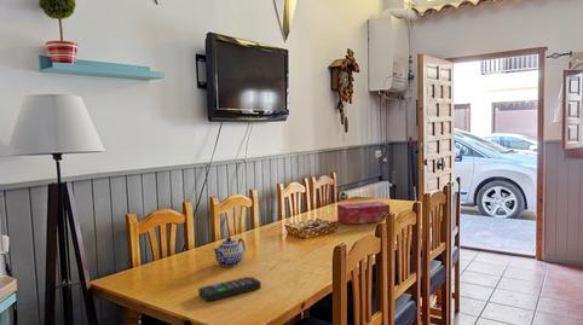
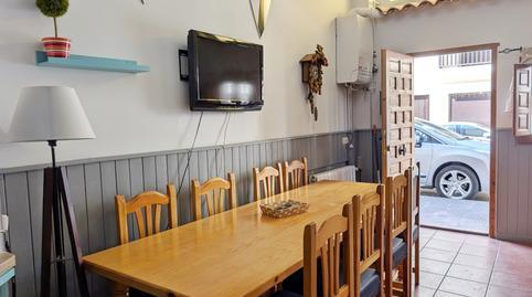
- remote control [197,275,262,302]
- tissue box [336,201,391,226]
- teapot [212,236,247,267]
